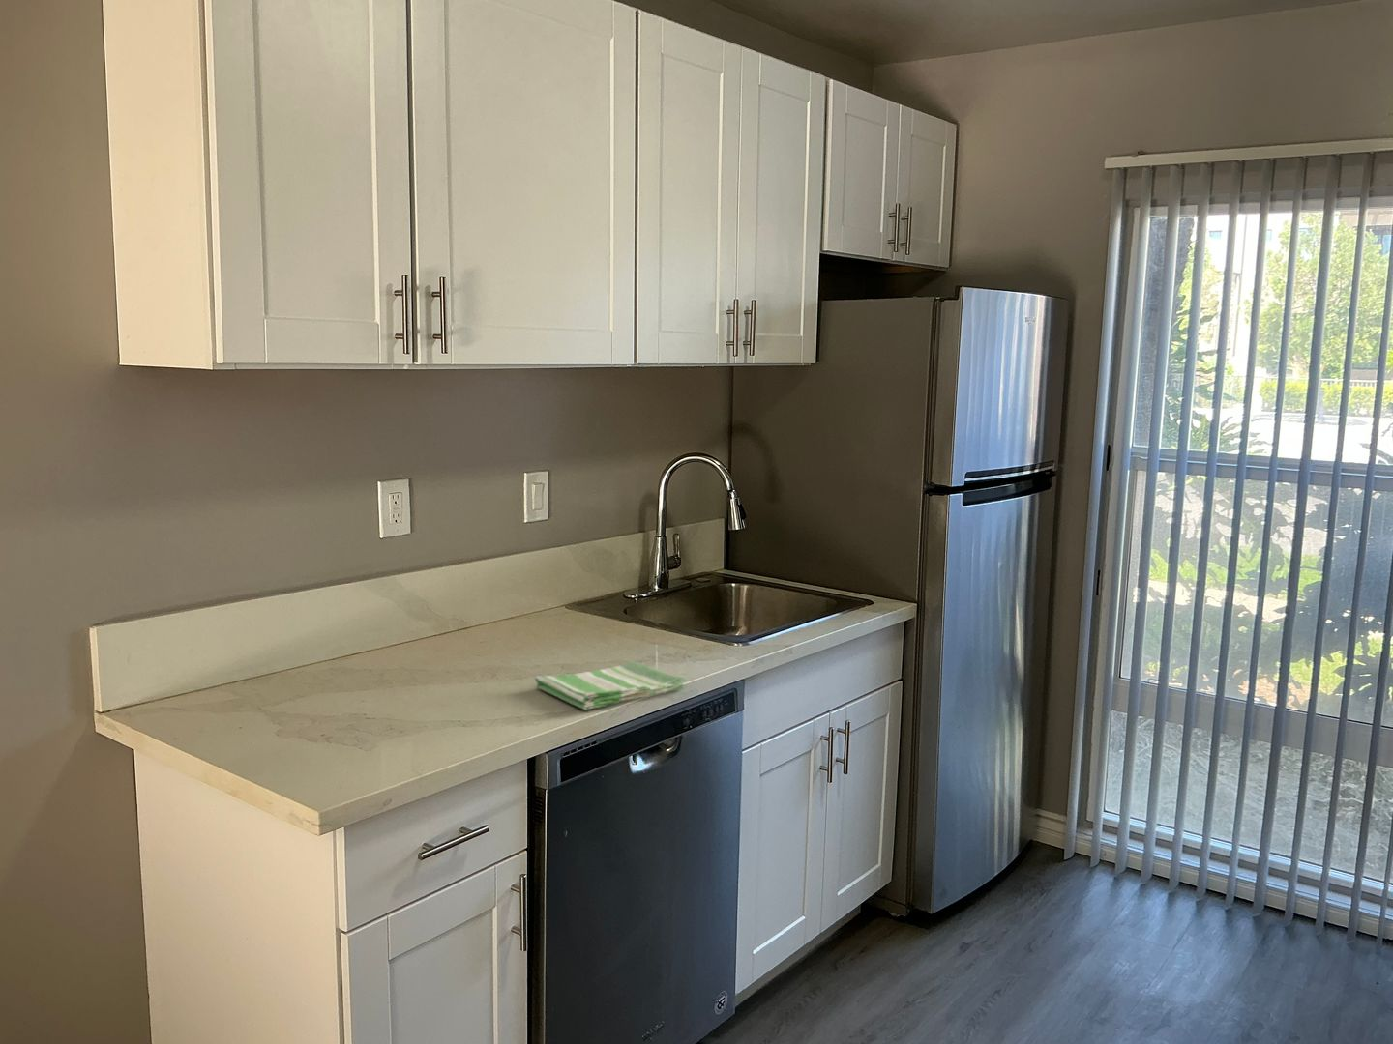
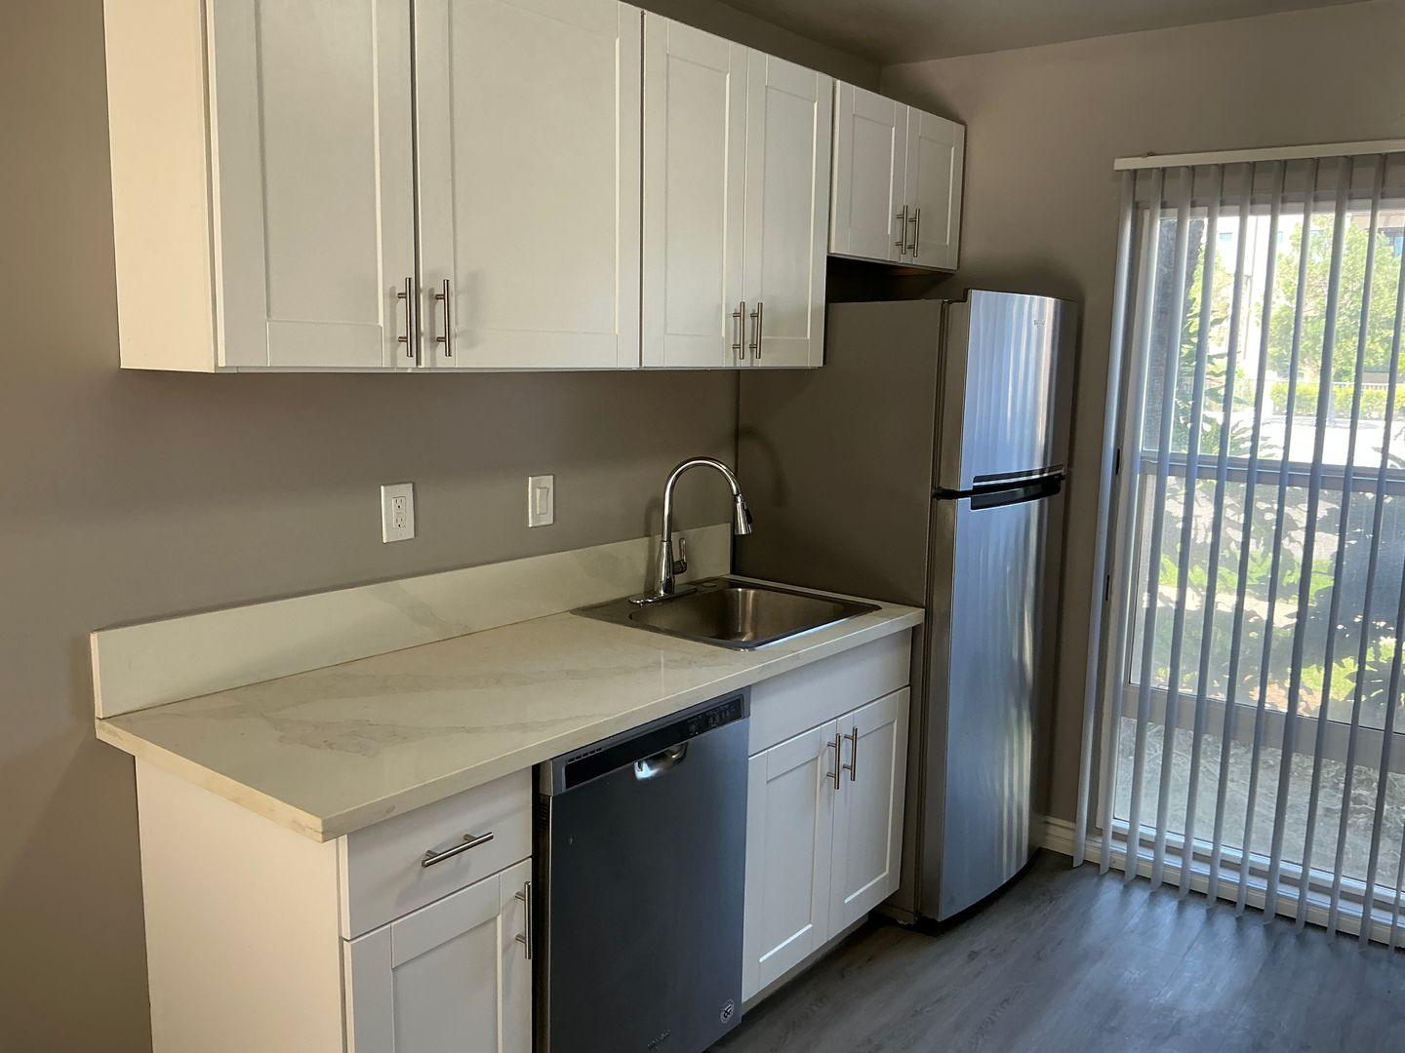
- dish towel [533,661,687,711]
